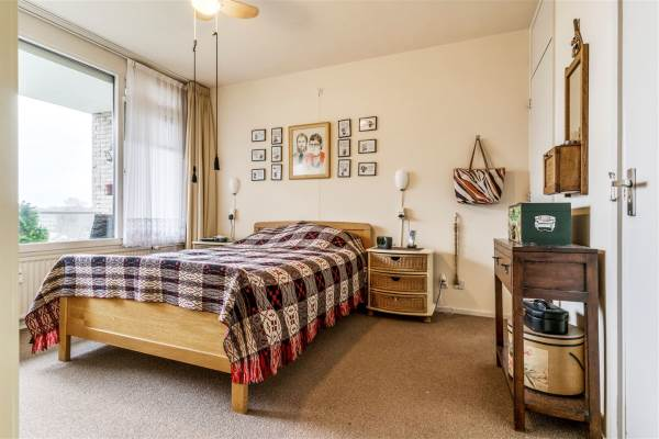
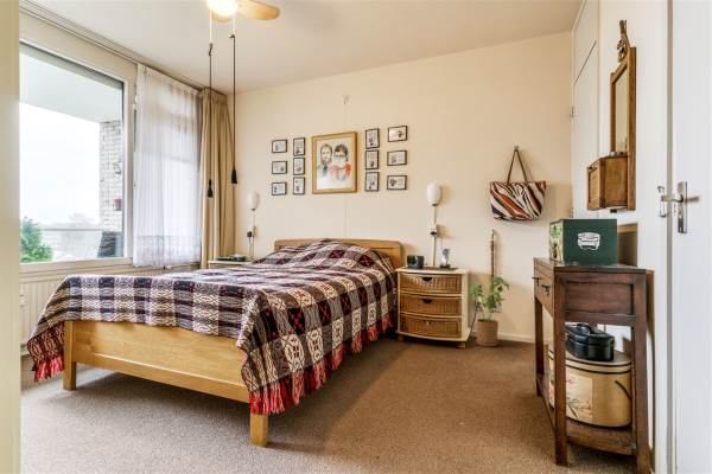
+ house plant [469,276,510,347]
